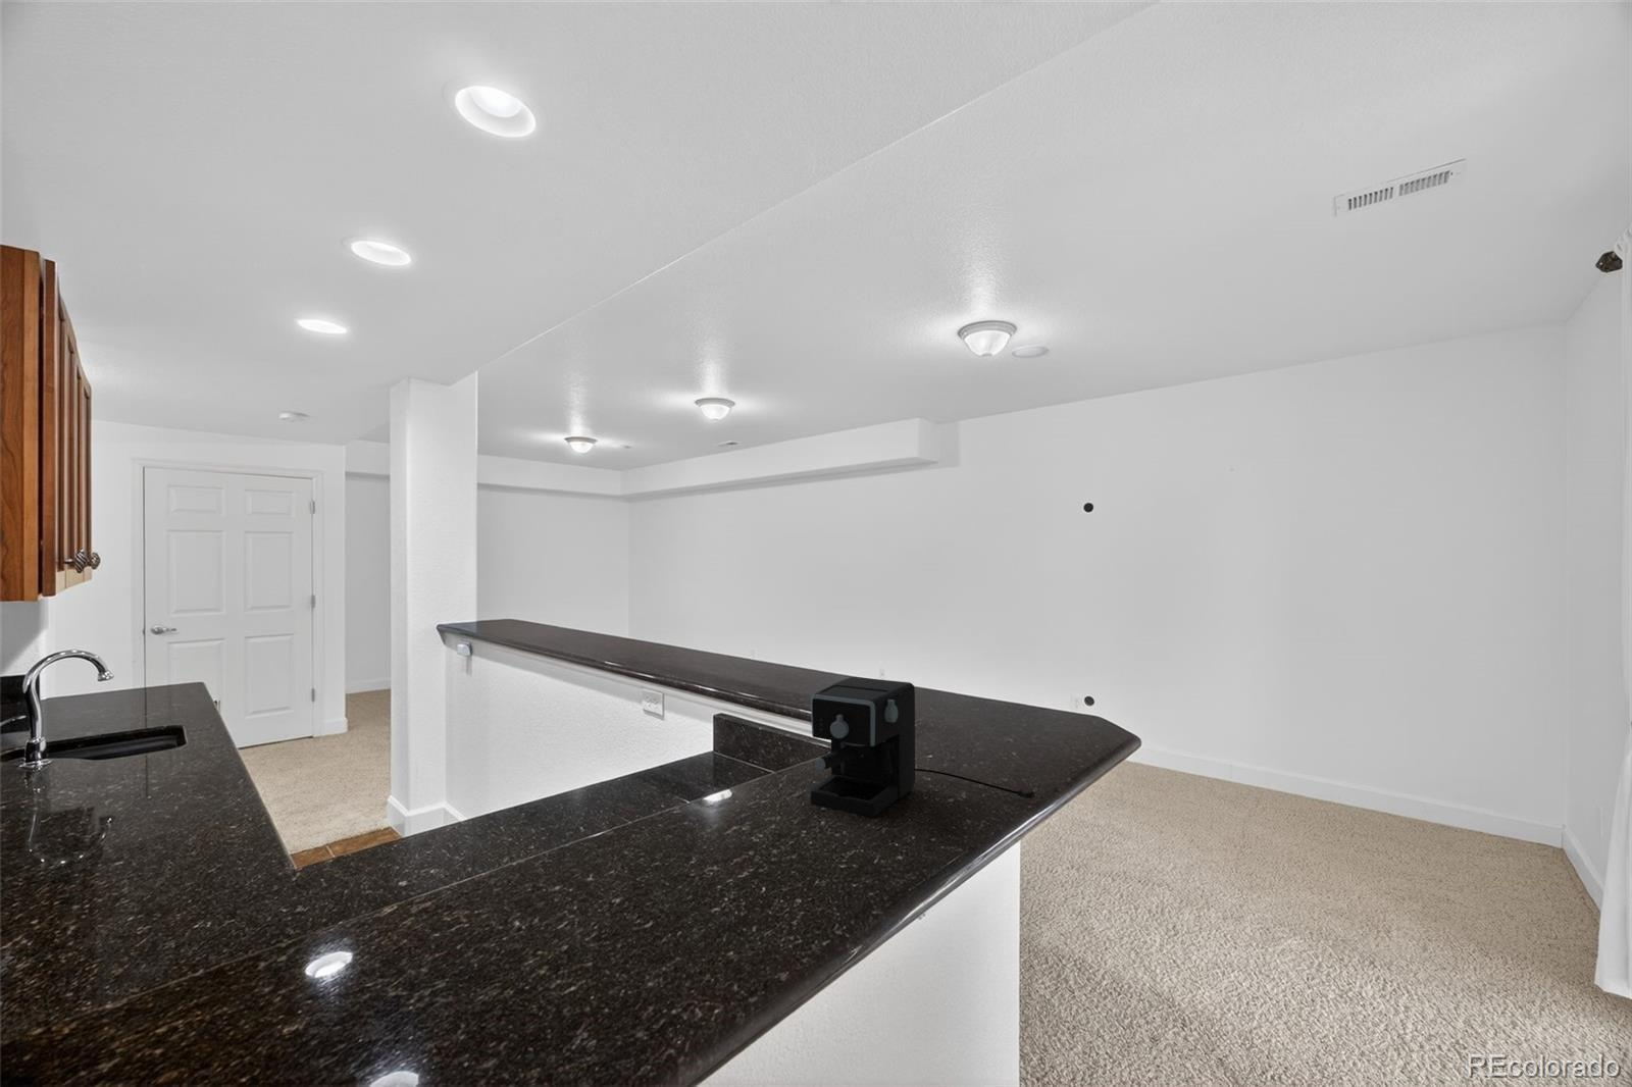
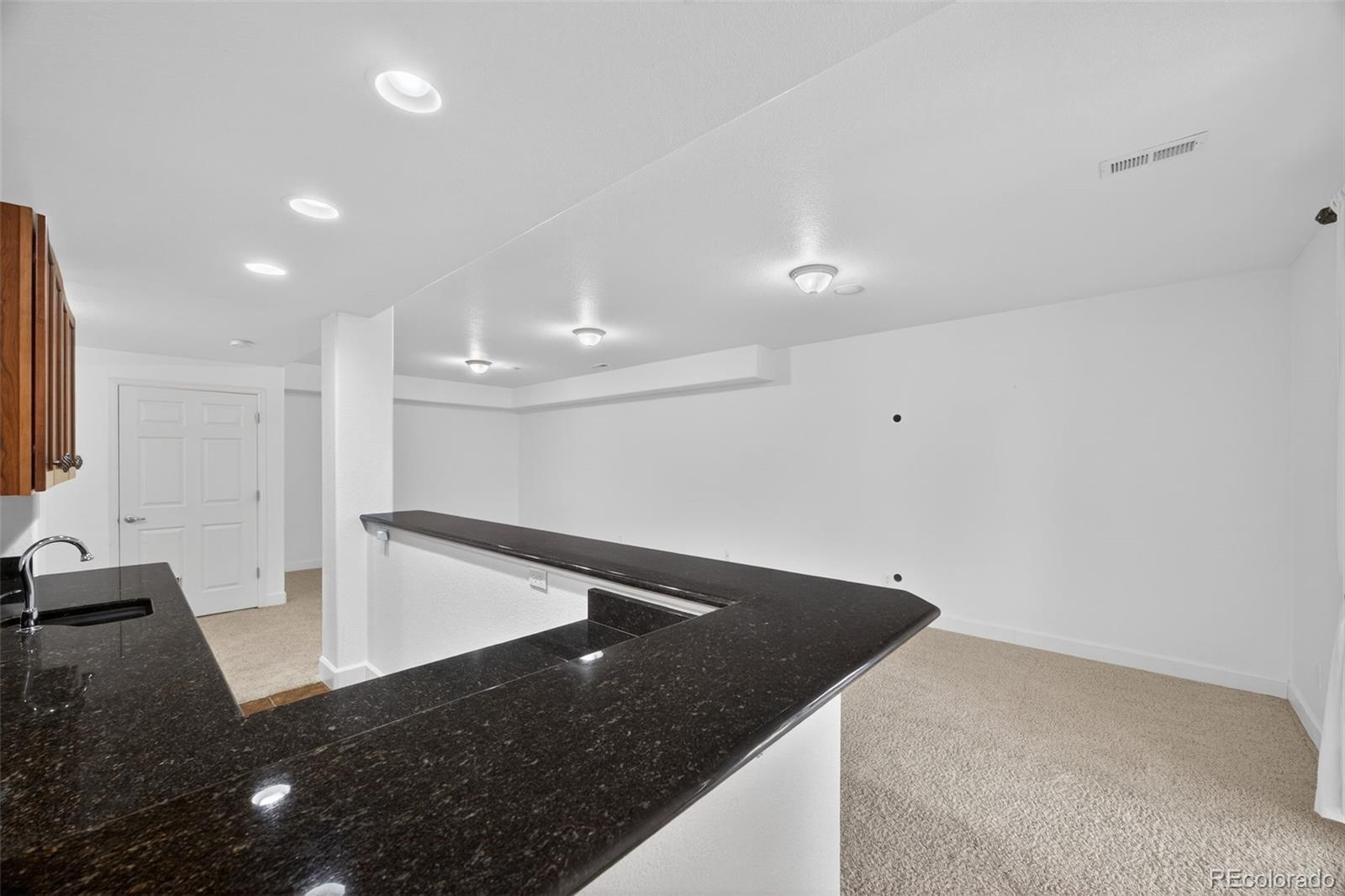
- coffee maker [809,676,1036,818]
